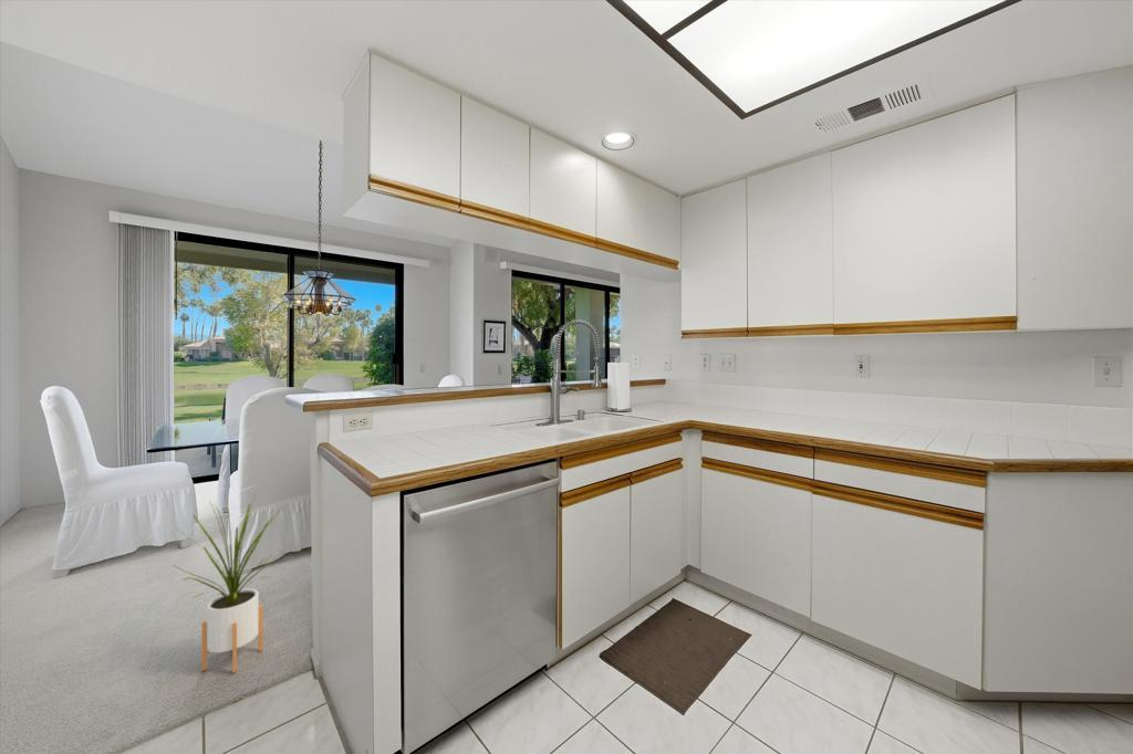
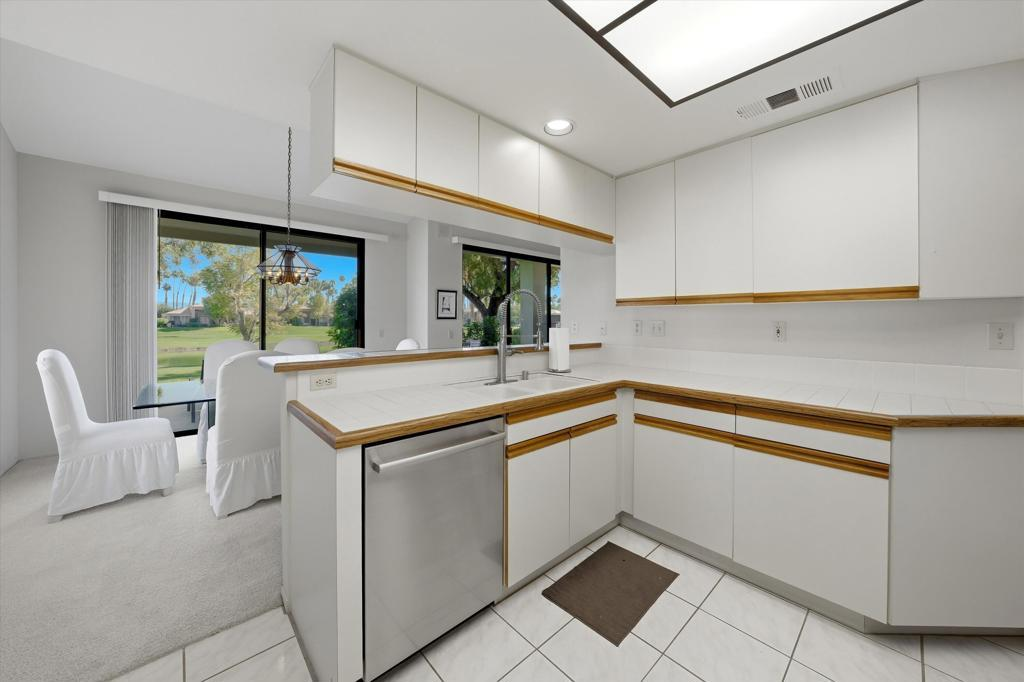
- house plant [173,493,283,674]
